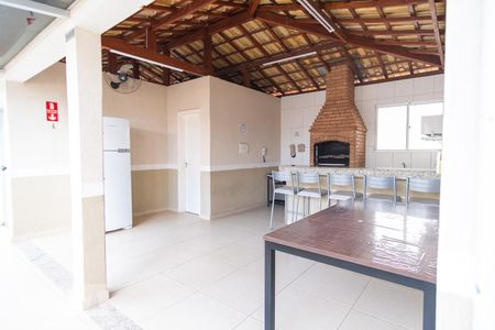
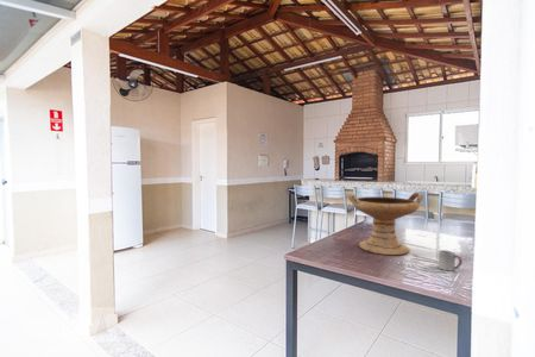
+ cup [438,249,464,273]
+ decorative bowl [346,192,424,256]
